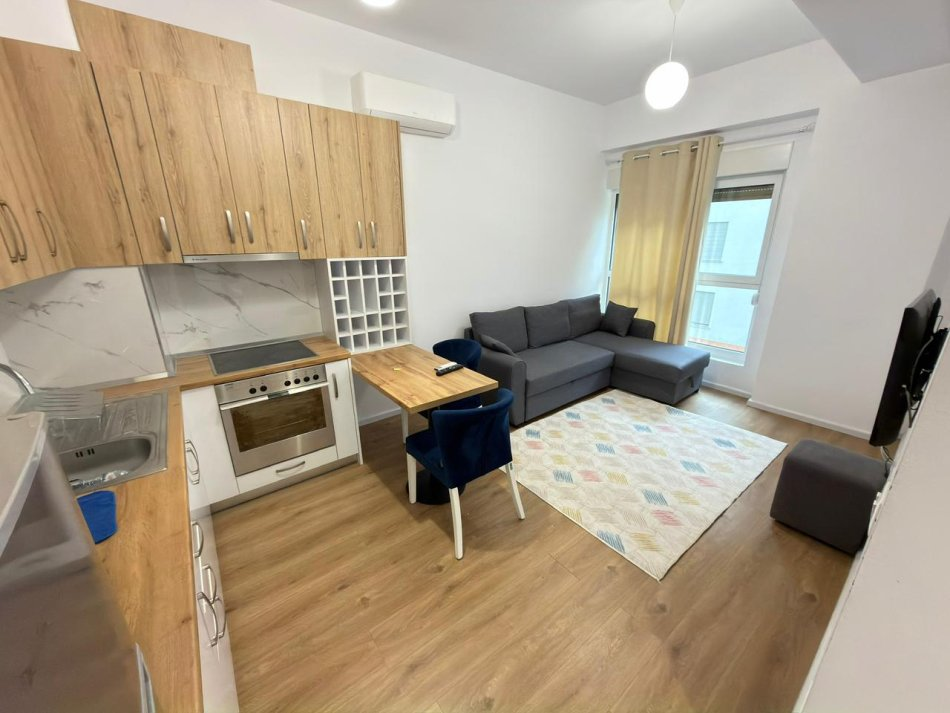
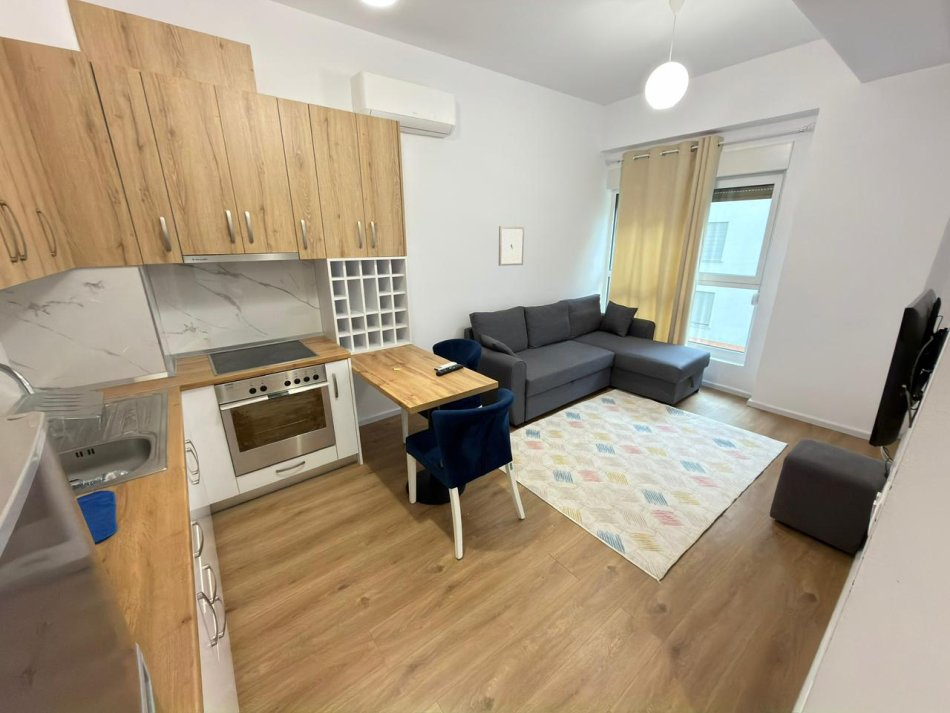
+ wall art [498,225,525,267]
